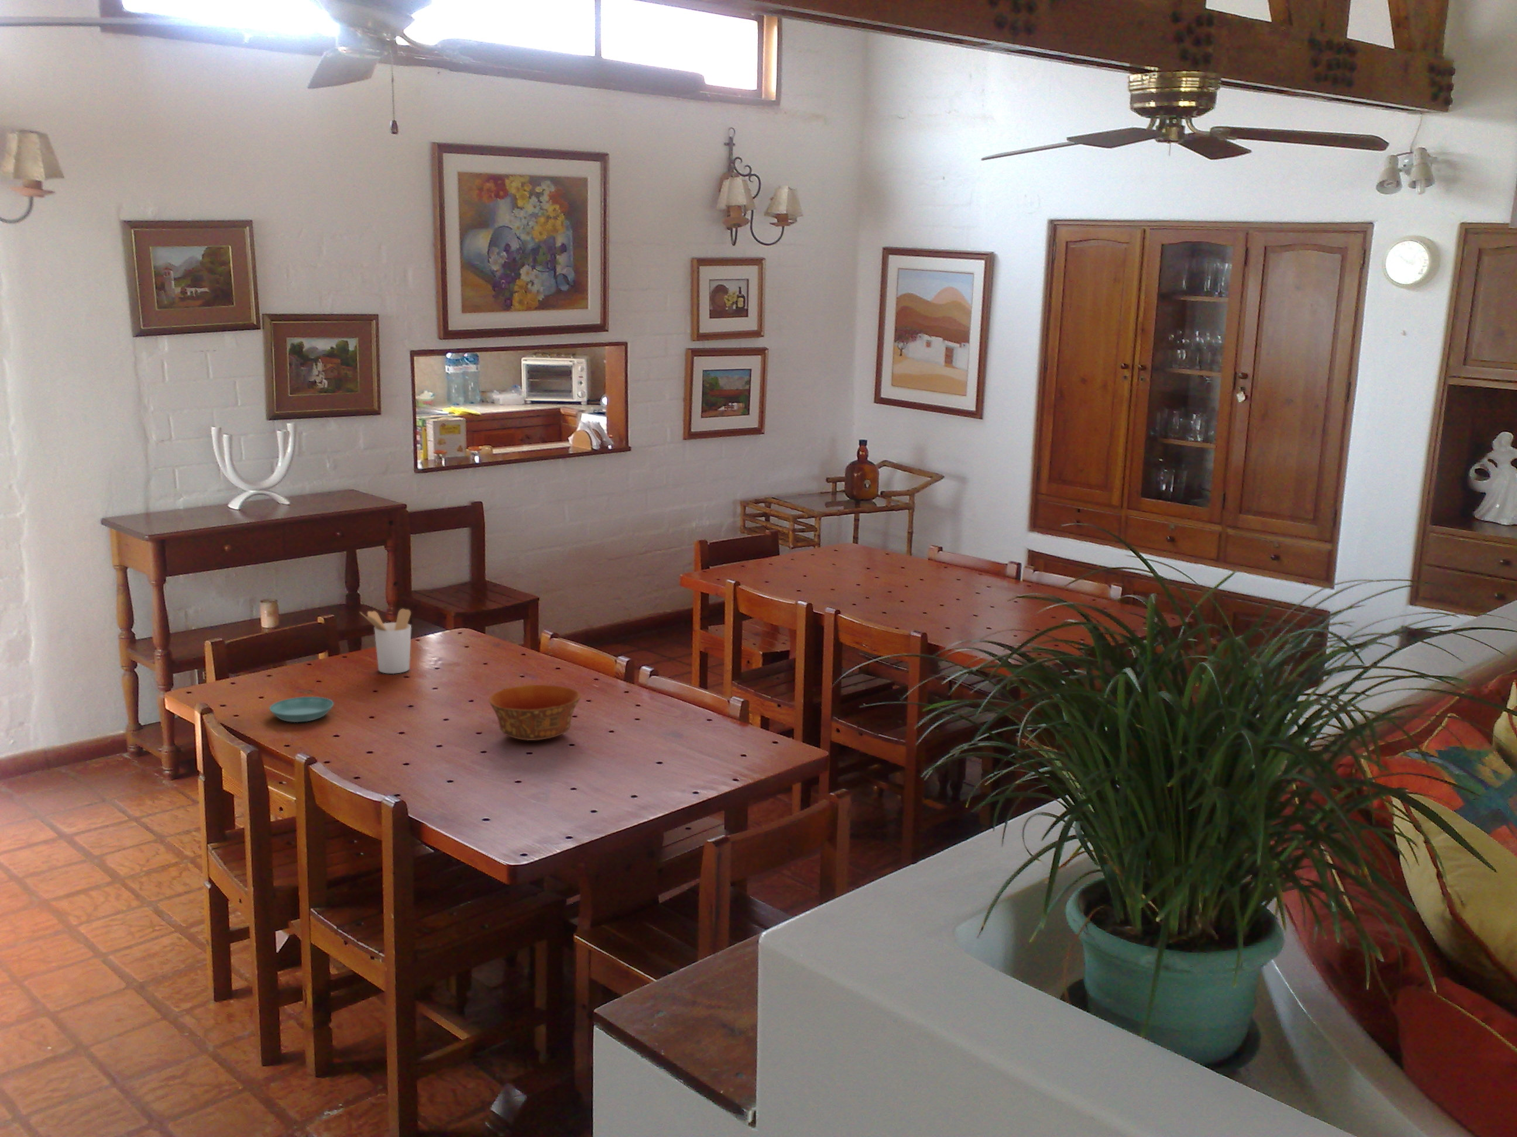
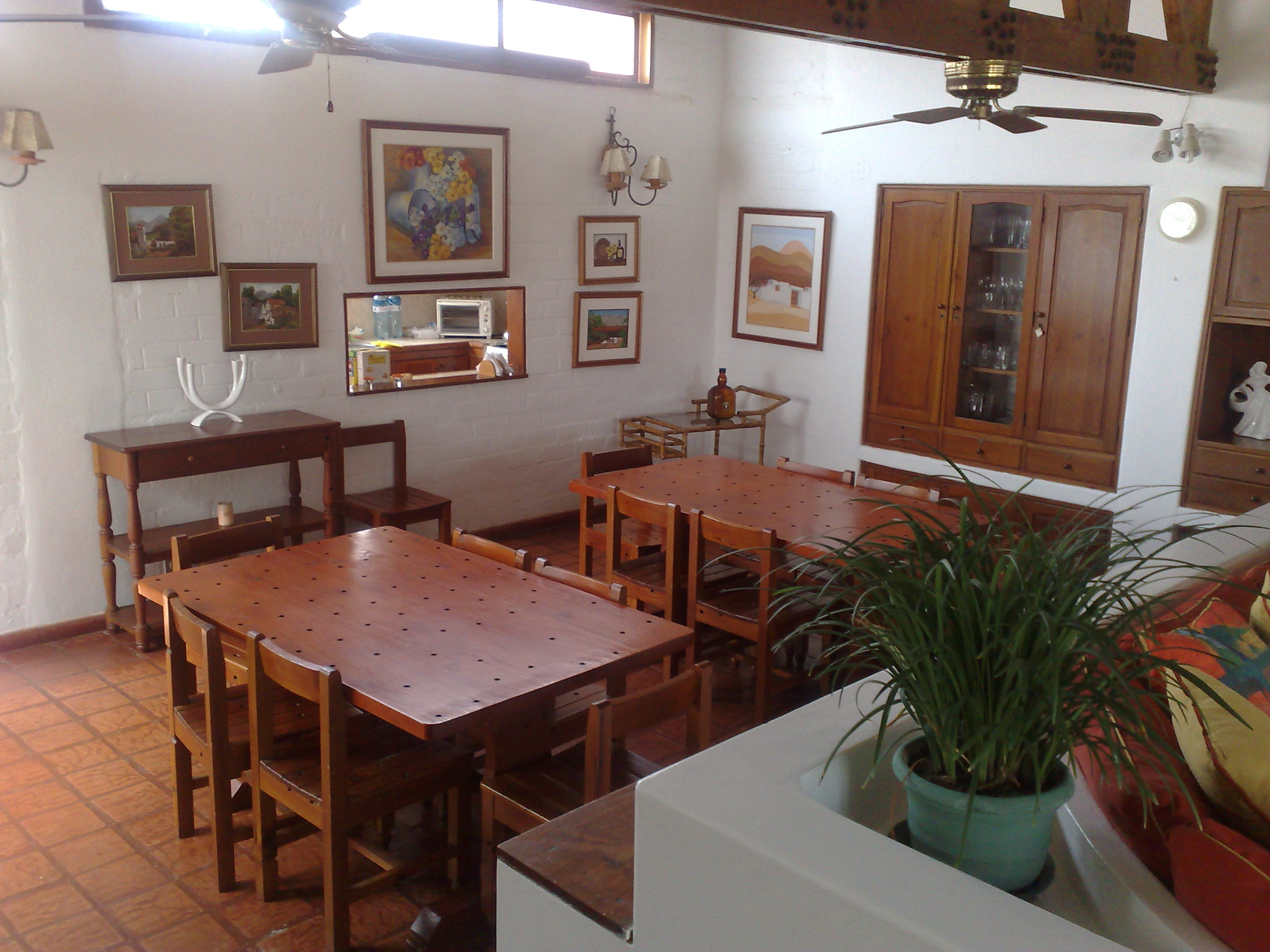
- utensil holder [360,608,412,675]
- saucer [269,696,334,723]
- bowl [489,684,582,740]
